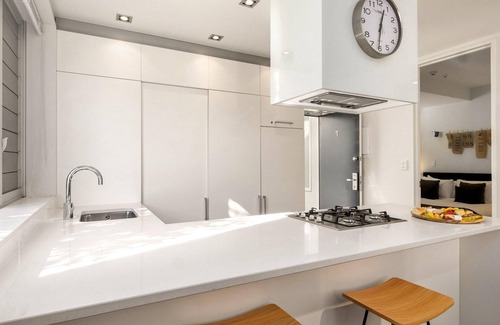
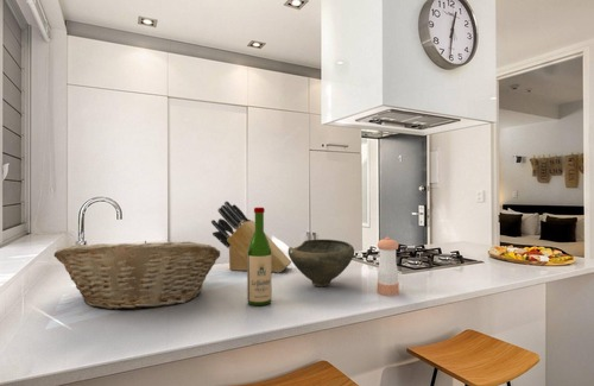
+ wine bottle [246,207,273,306]
+ bowl [287,239,355,287]
+ knife block [210,200,292,274]
+ fruit basket [53,240,221,311]
+ pepper shaker [375,236,400,297]
